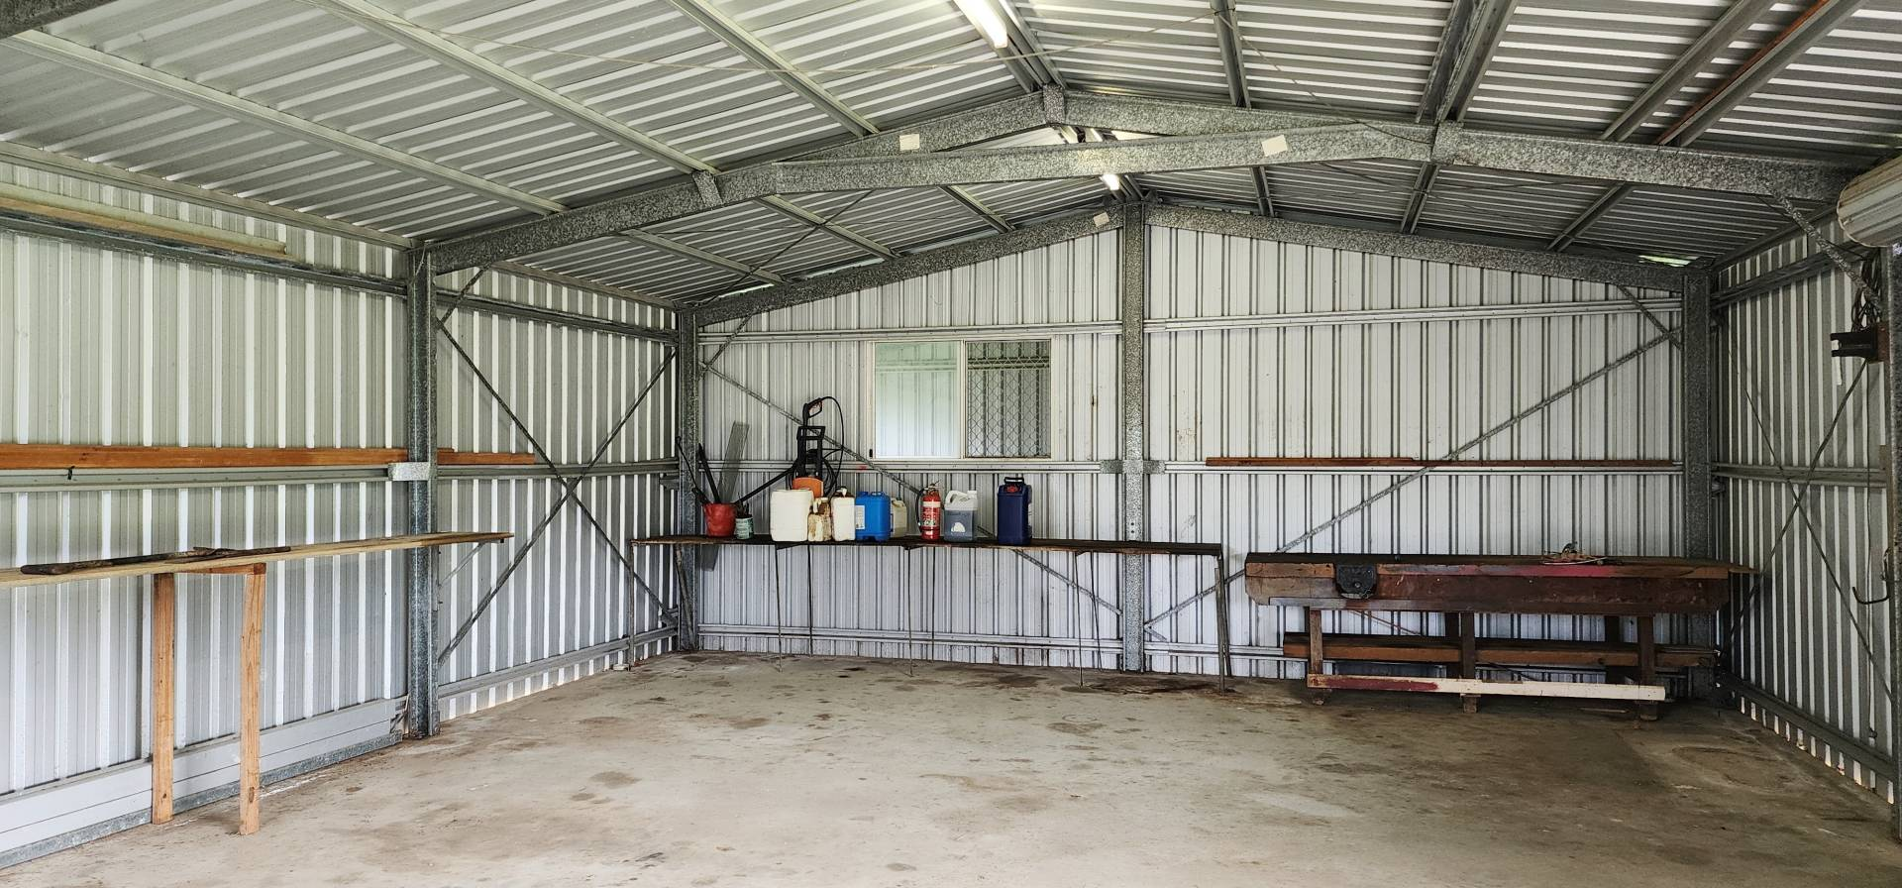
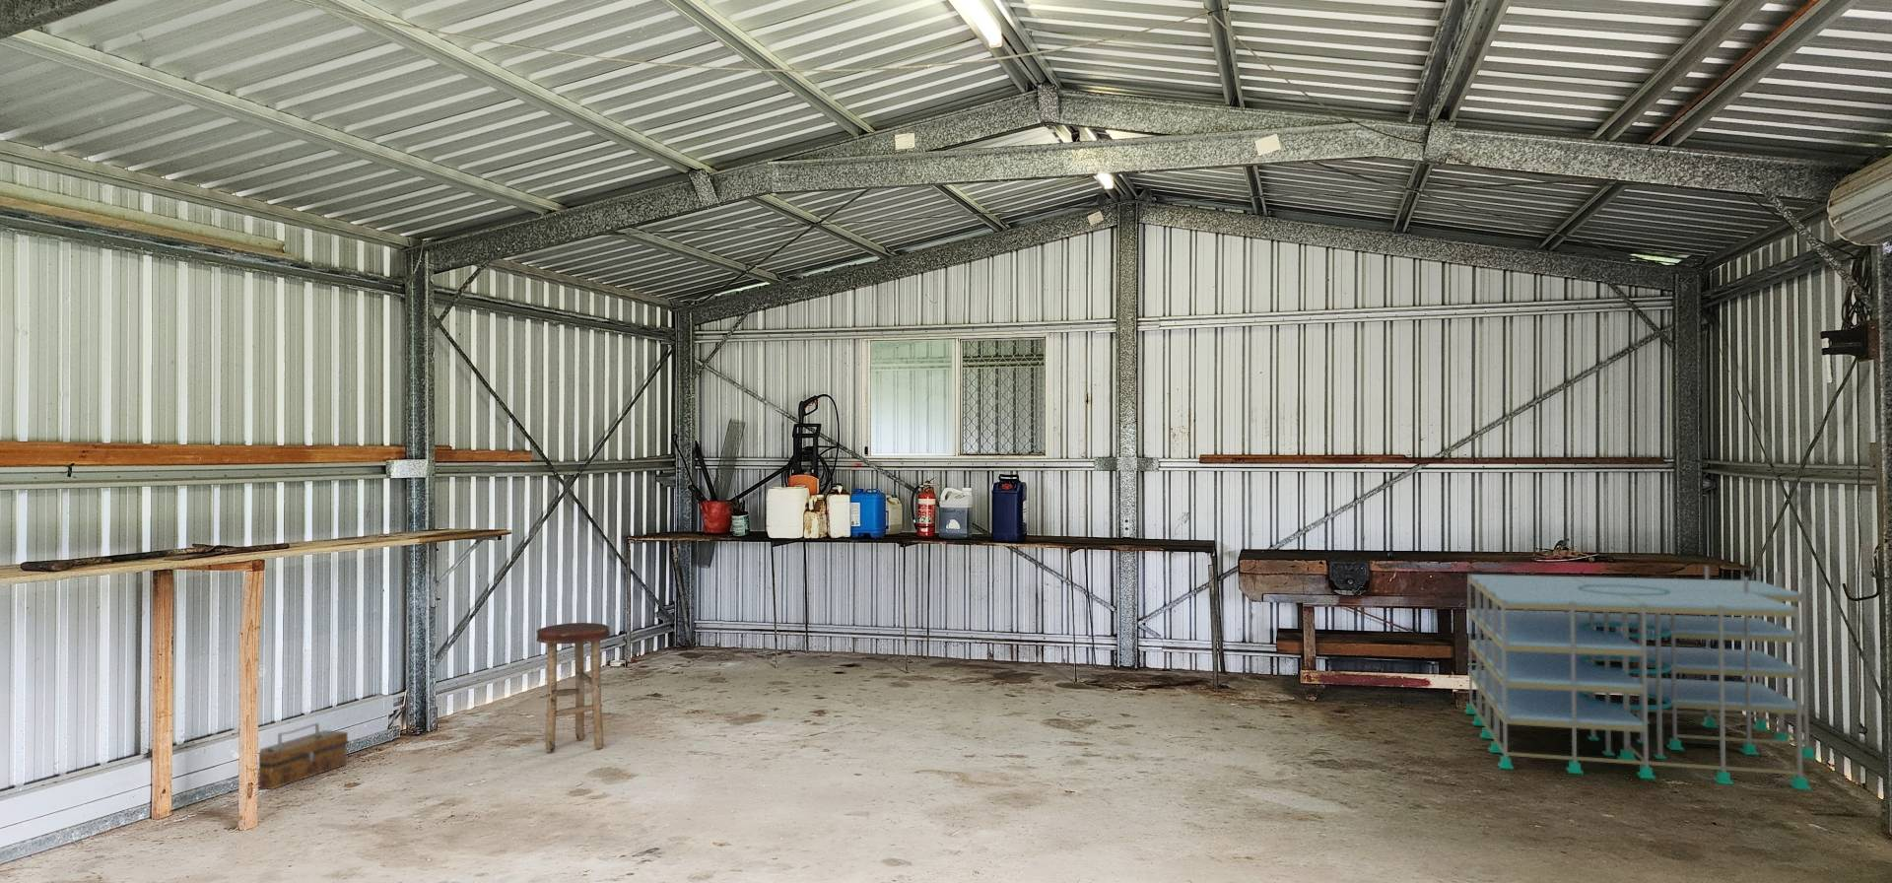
+ toolbox [257,723,351,790]
+ stool [536,622,611,754]
+ storage shelving [1465,565,1818,791]
